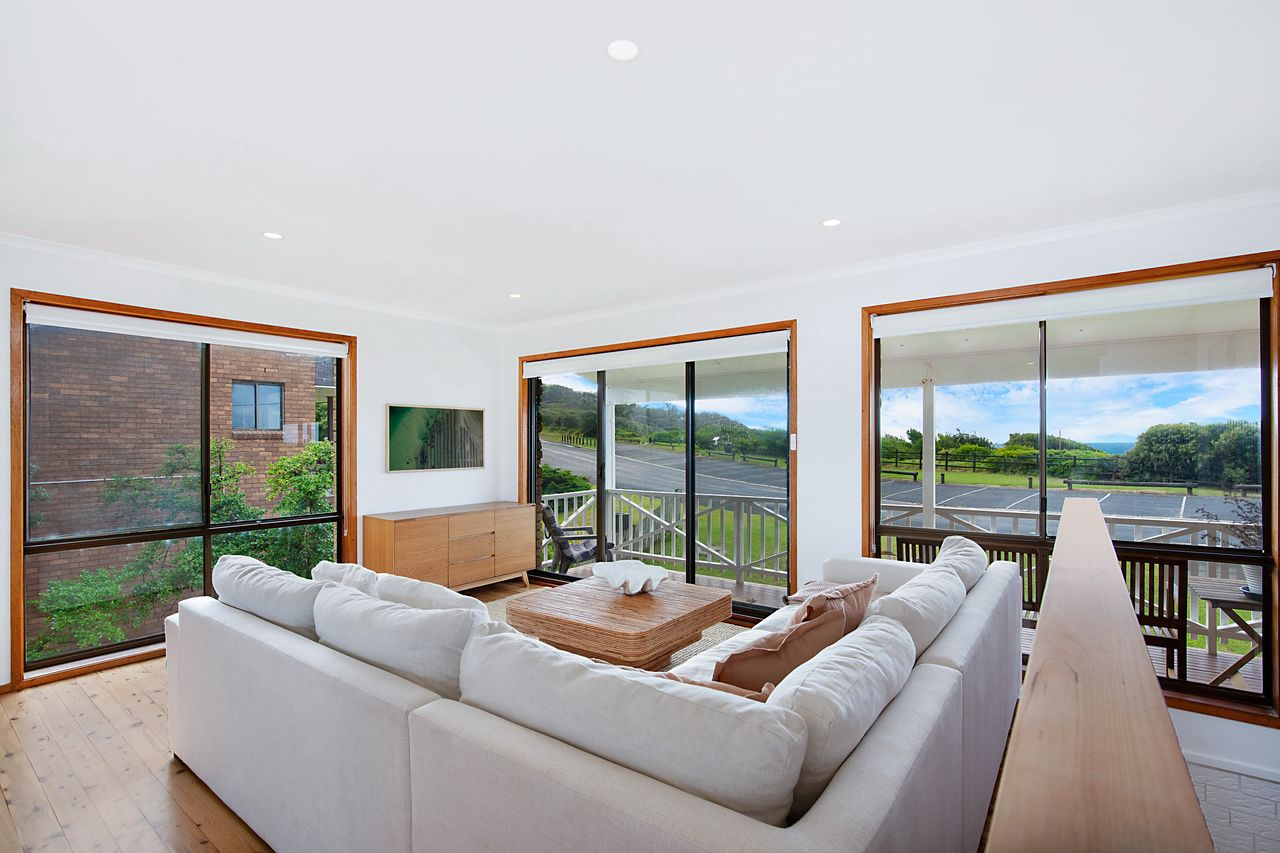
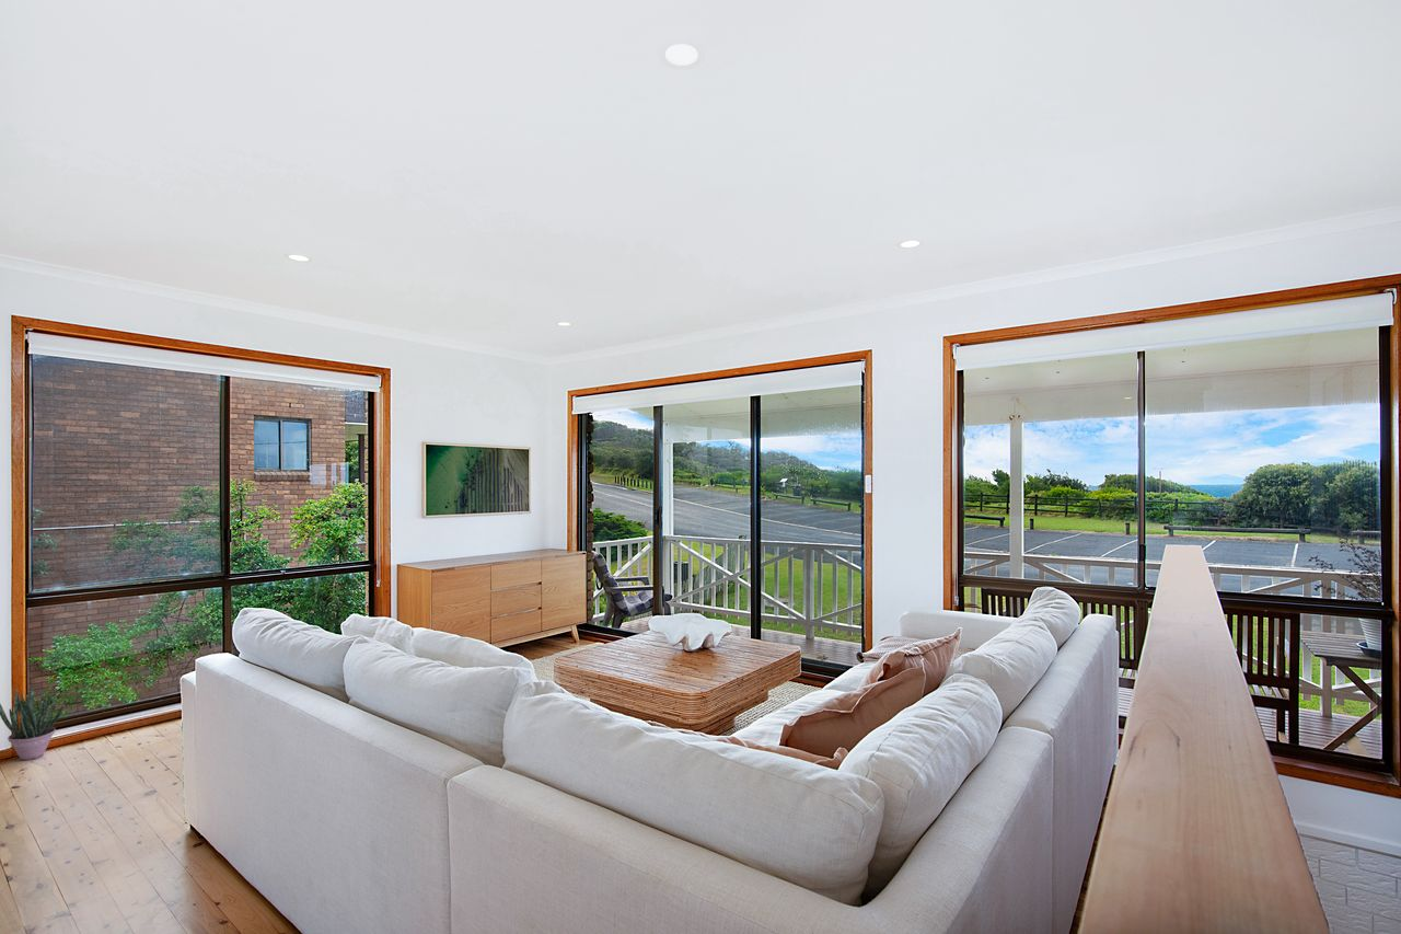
+ potted plant [0,688,65,761]
